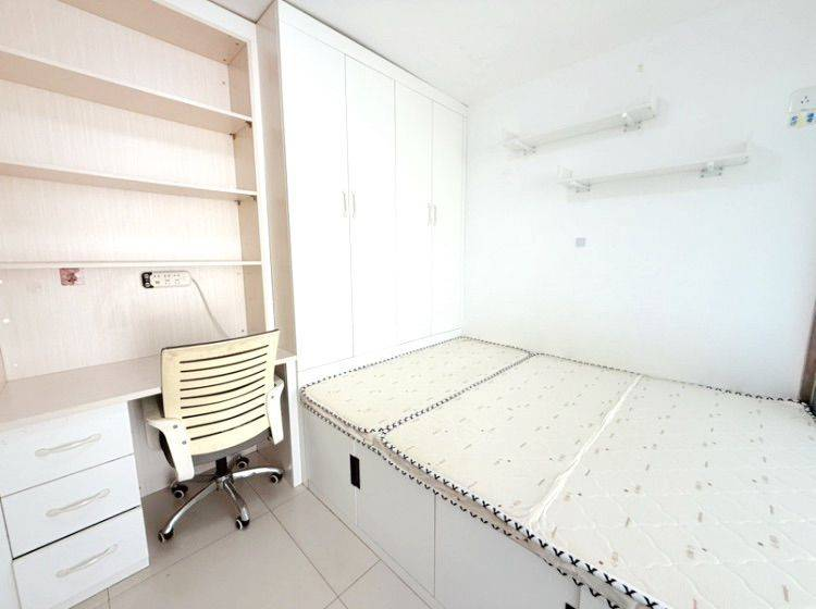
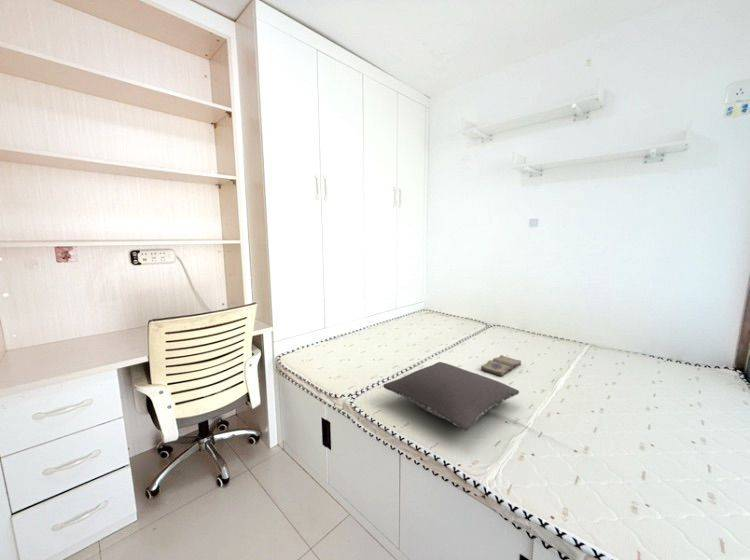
+ pillow [382,361,520,432]
+ diary [480,354,522,377]
